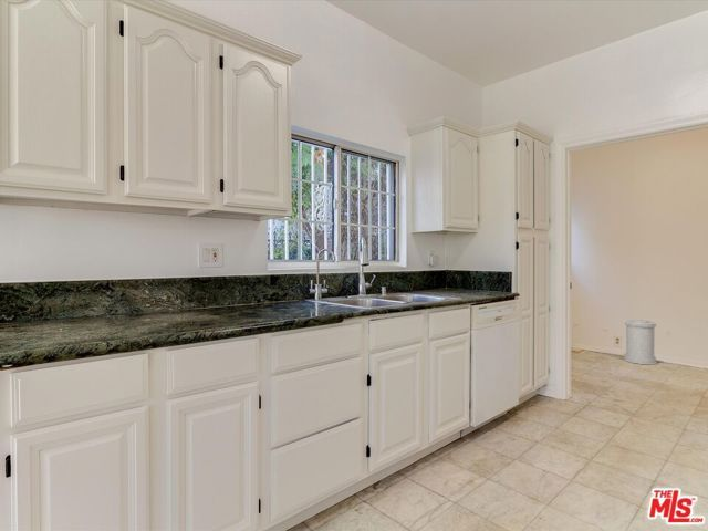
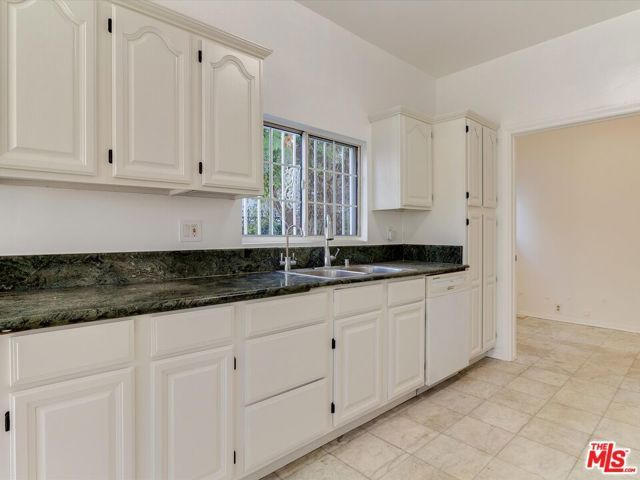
- trash can [623,319,657,365]
